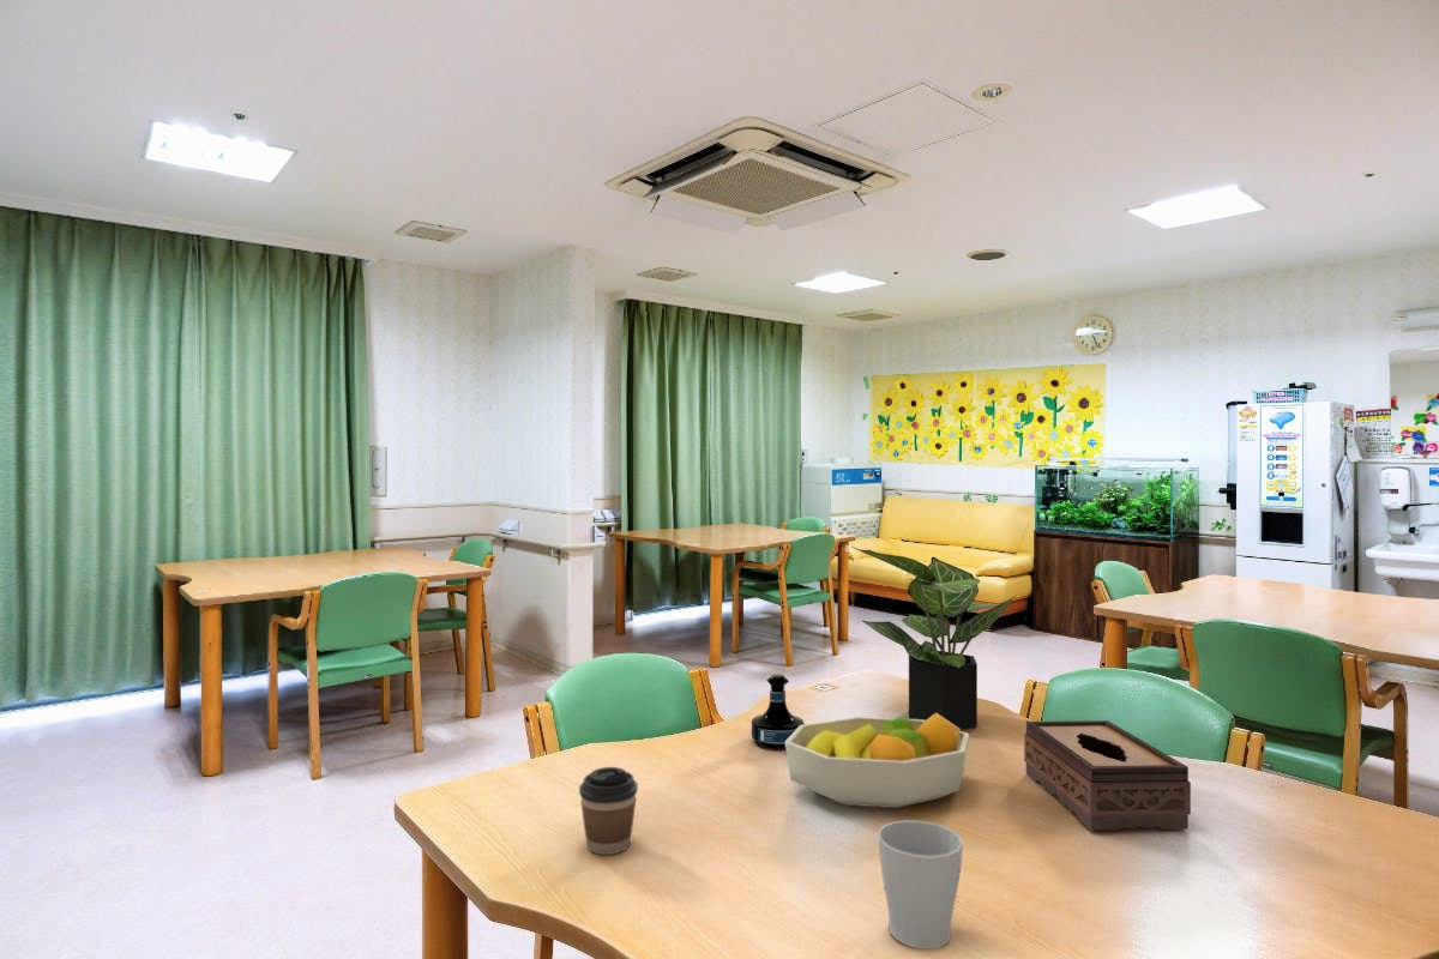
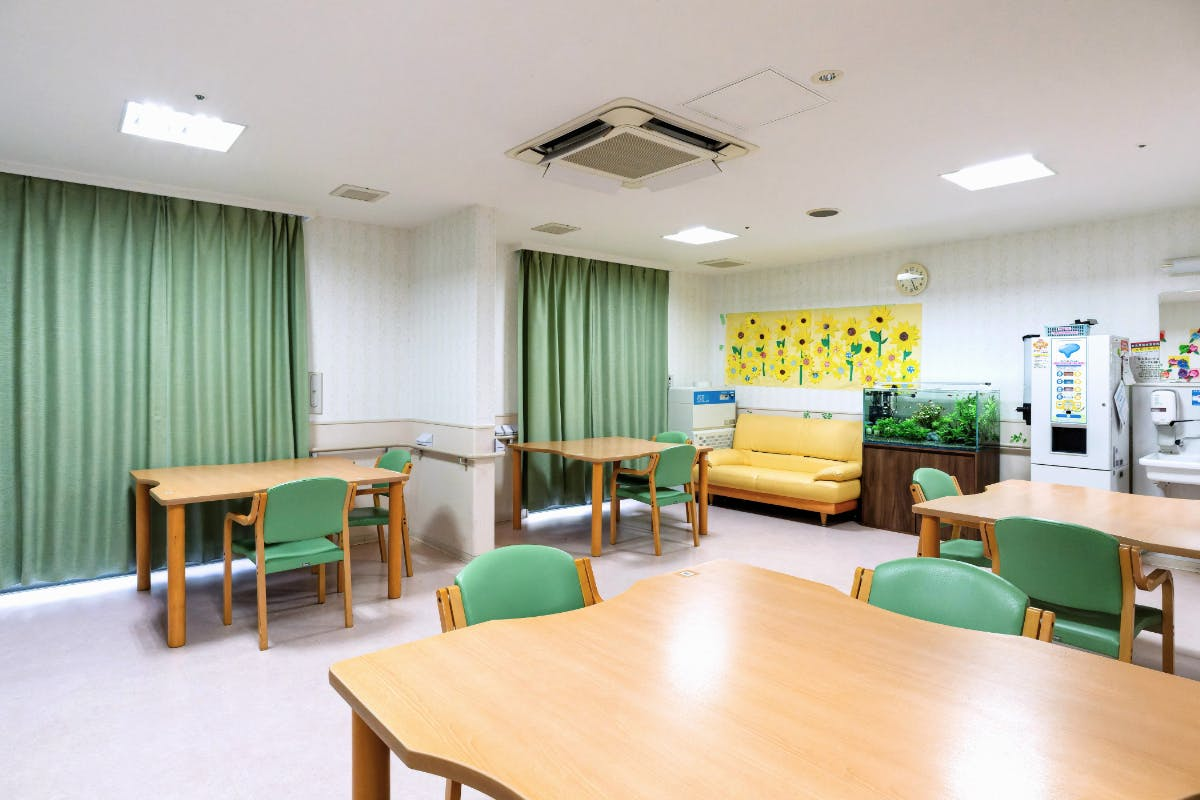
- potted plant [851,545,1018,730]
- tequila bottle [751,674,806,750]
- fruit bowl [784,713,970,809]
- tissue box [1023,719,1192,832]
- coffee cup [578,766,639,856]
- mug [877,819,964,951]
